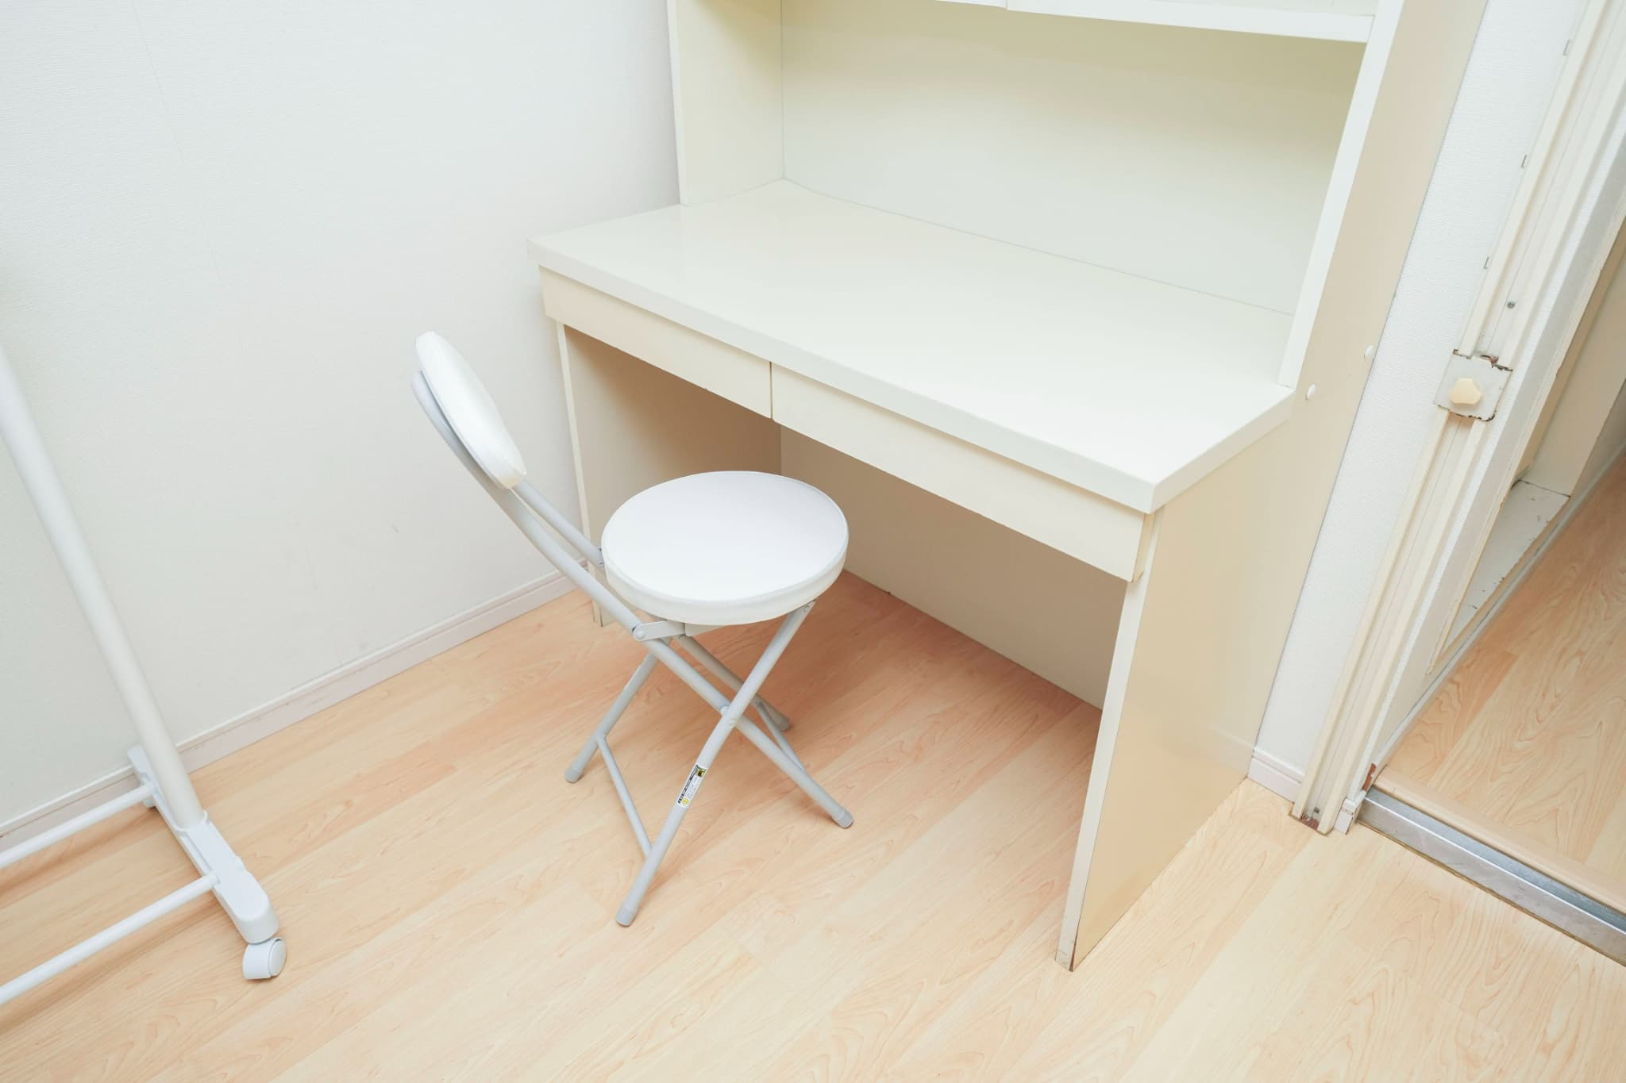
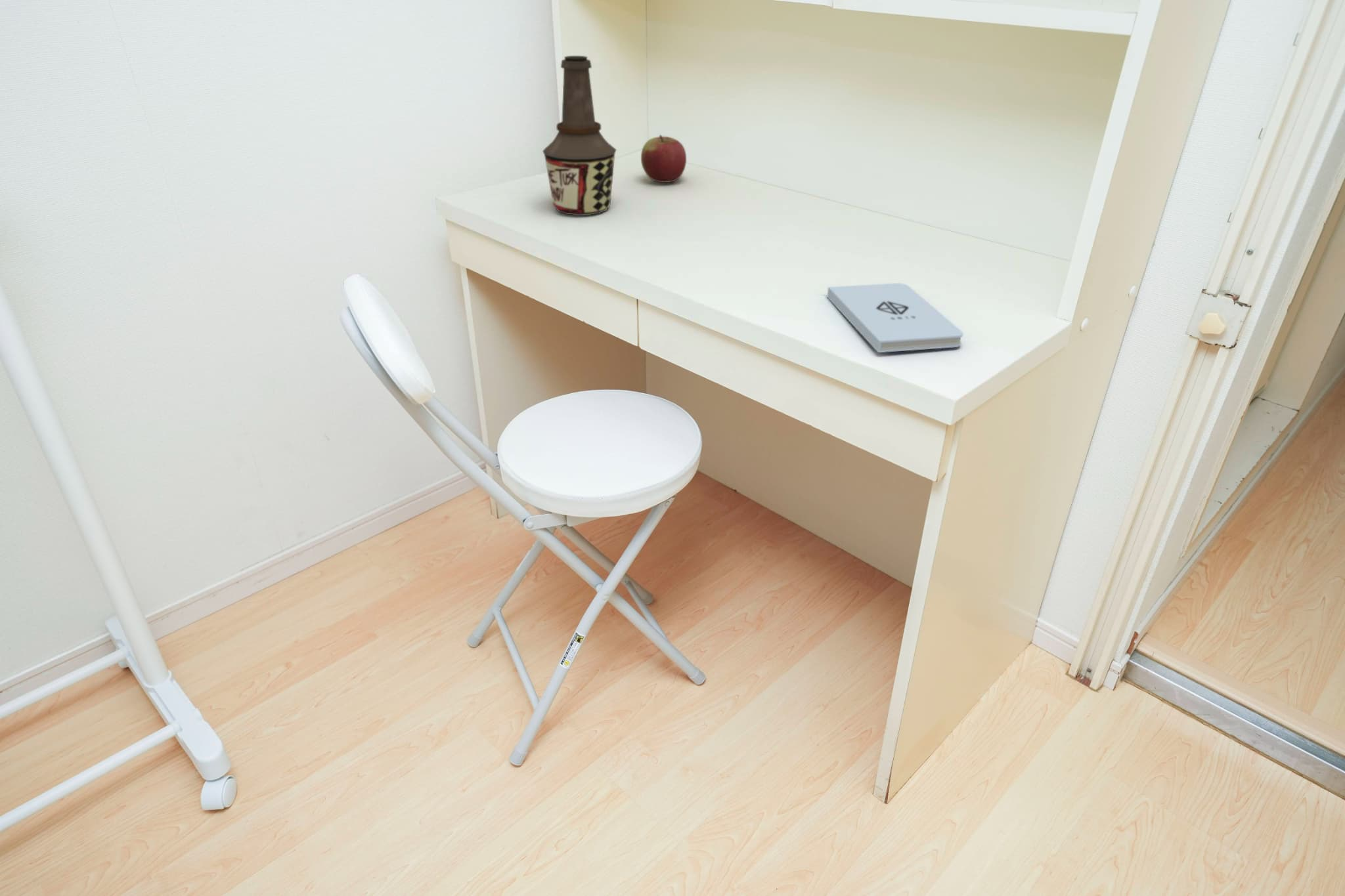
+ notepad [826,282,964,353]
+ apple [640,134,687,183]
+ bottle [542,55,617,216]
